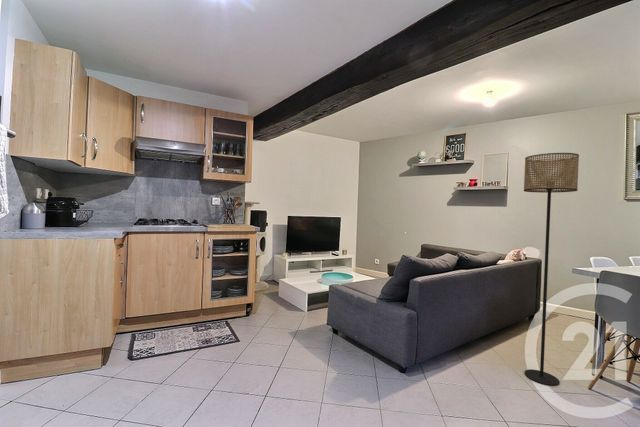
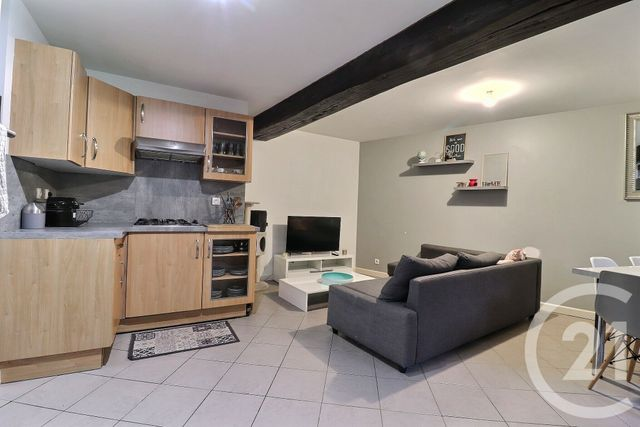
- floor lamp [523,152,580,387]
